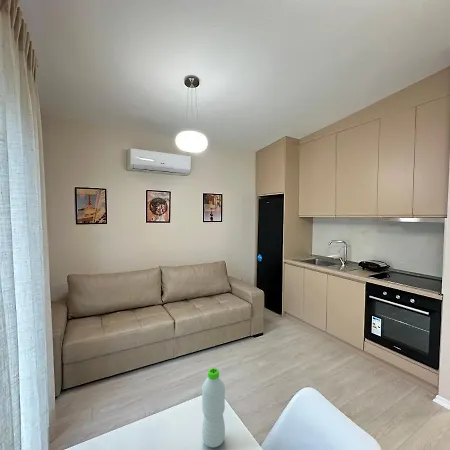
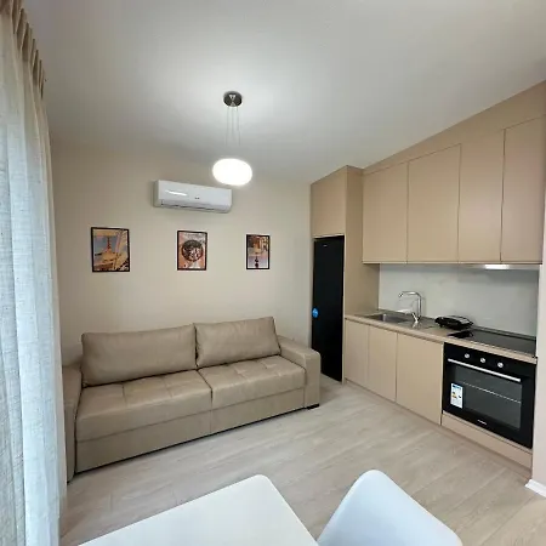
- water bottle [201,367,226,448]
